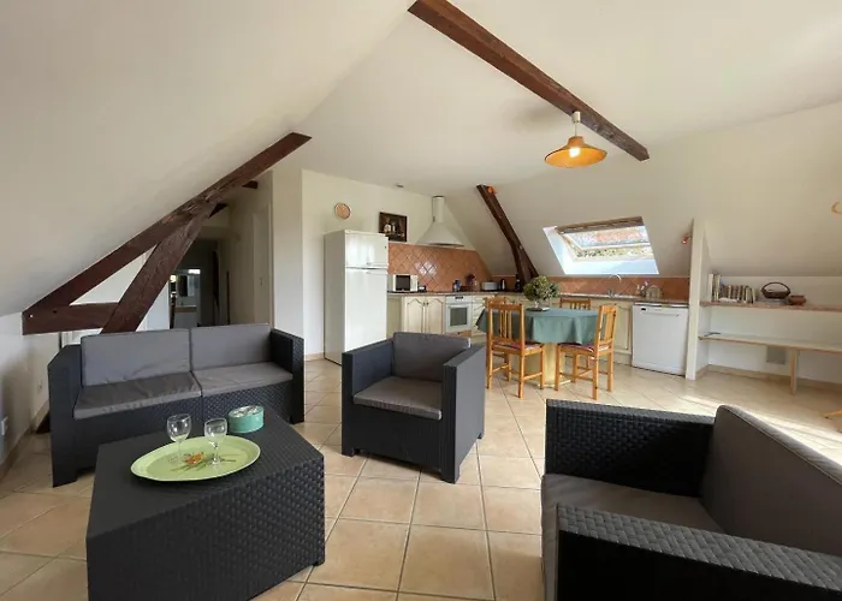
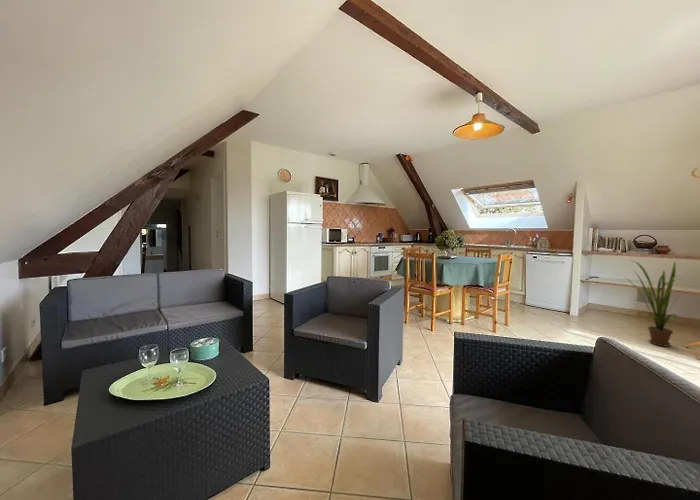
+ house plant [625,259,683,347]
